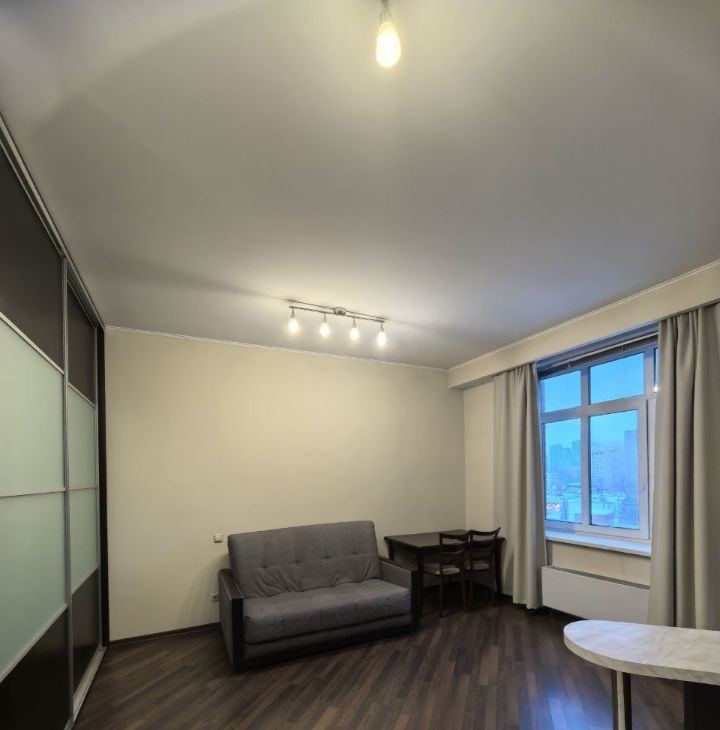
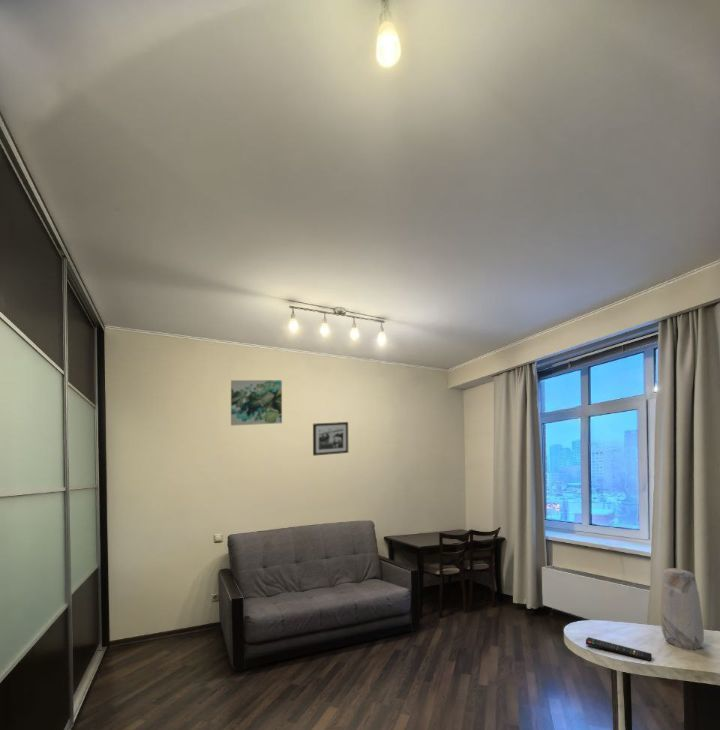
+ wall art [230,379,283,427]
+ picture frame [312,421,349,457]
+ vase [660,567,705,651]
+ remote control [585,636,653,662]
